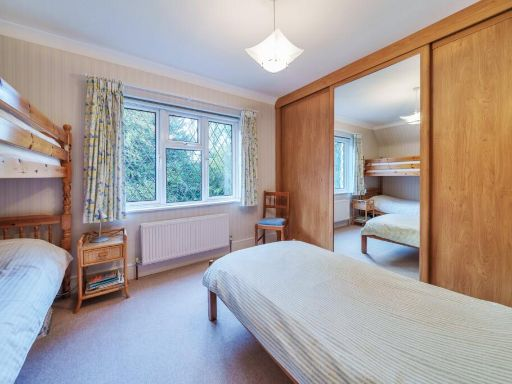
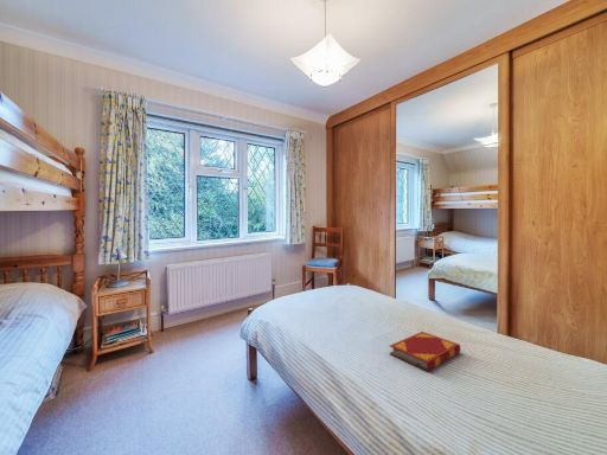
+ hardback book [389,331,461,372]
